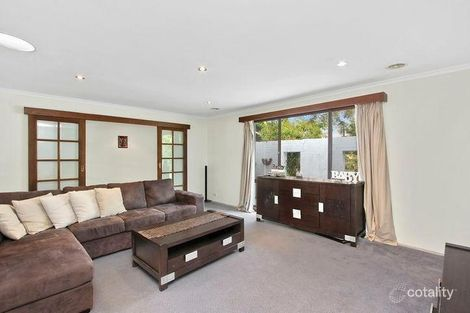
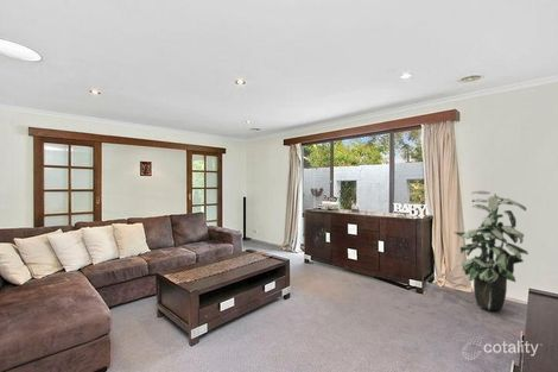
+ indoor plant [454,190,530,311]
